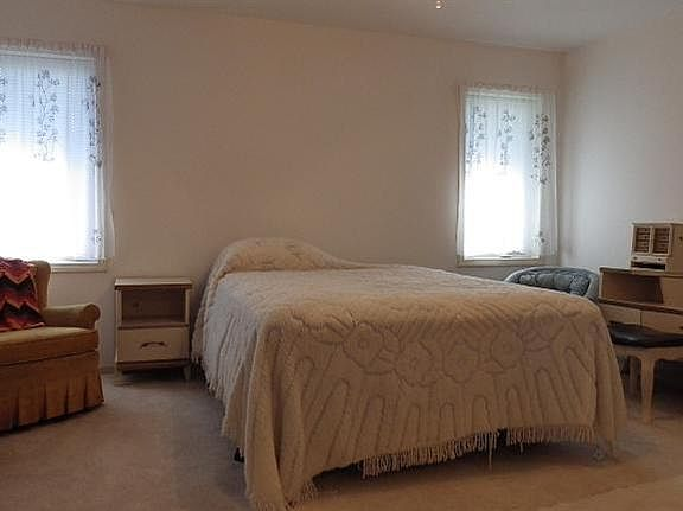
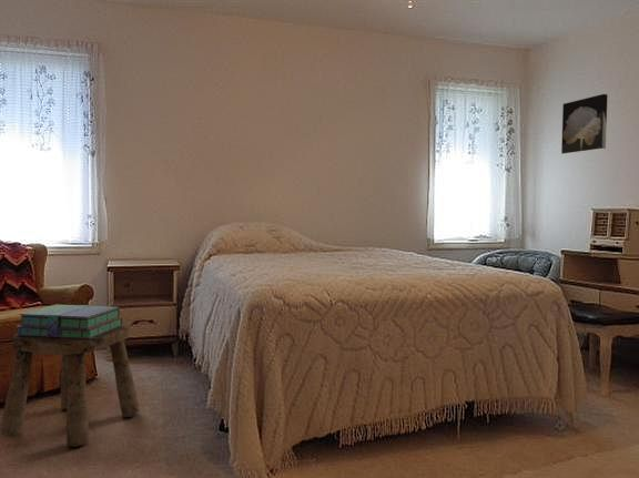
+ stool [0,324,141,448]
+ stack of books [14,304,123,338]
+ wall art [560,93,609,155]
